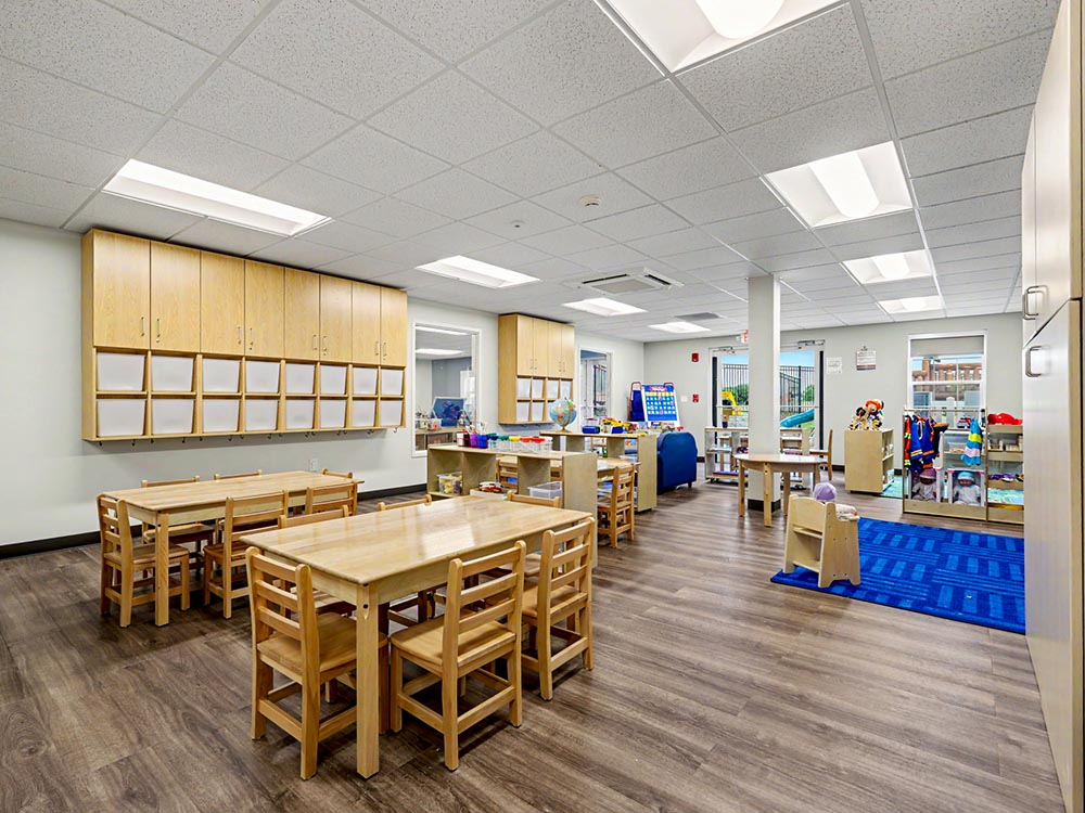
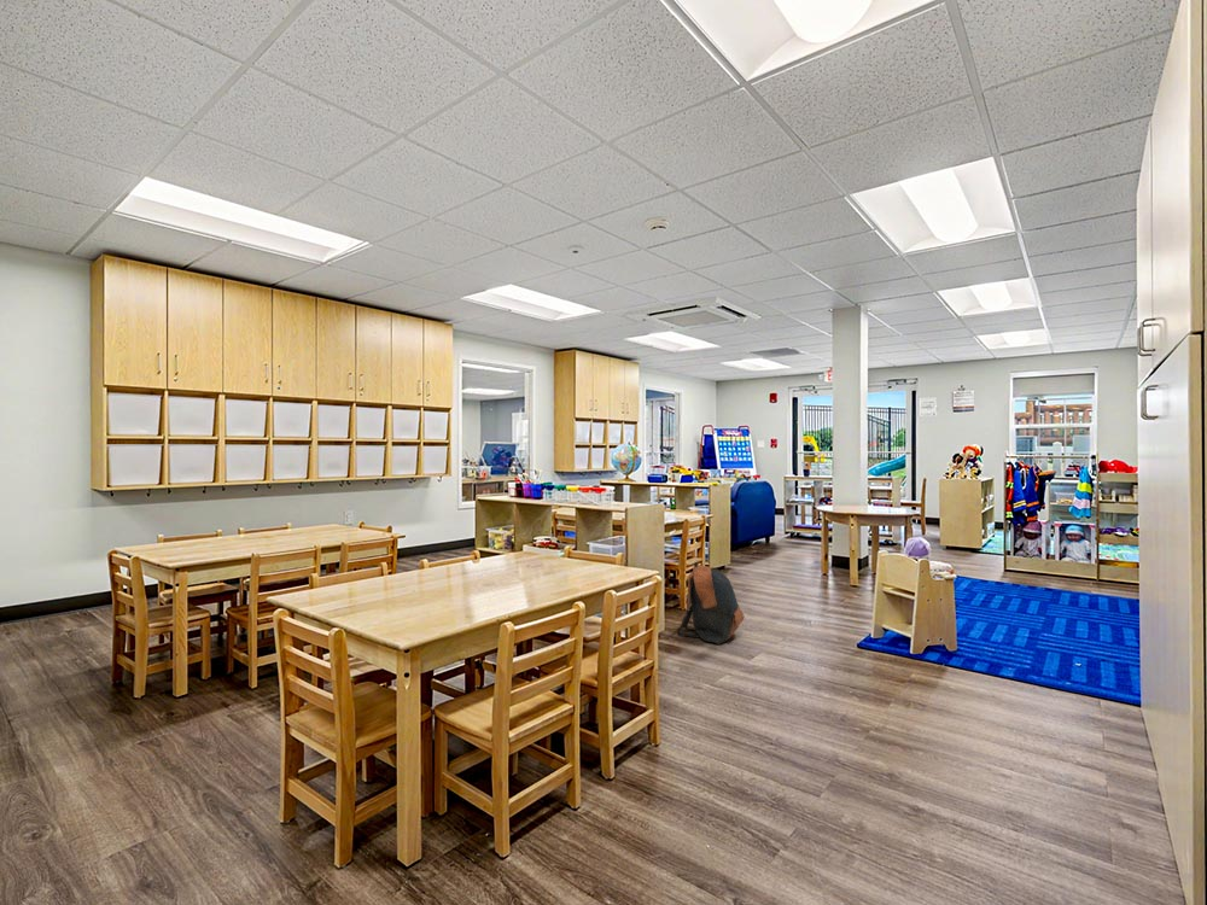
+ backpack [670,561,746,646]
